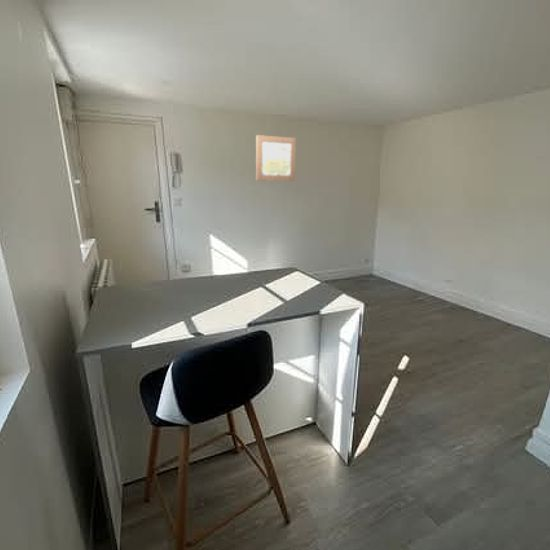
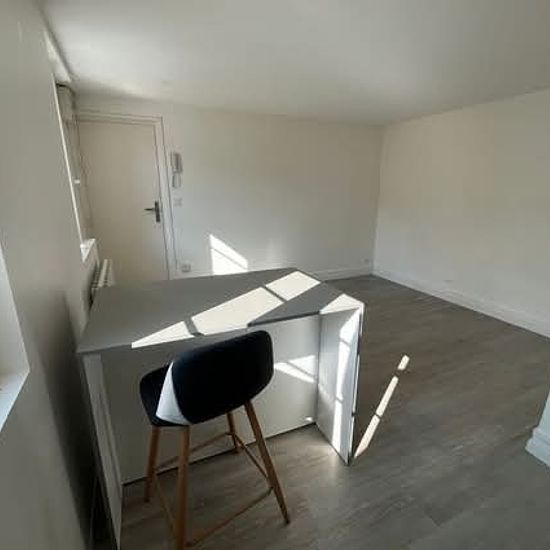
- wall art [255,134,297,182]
